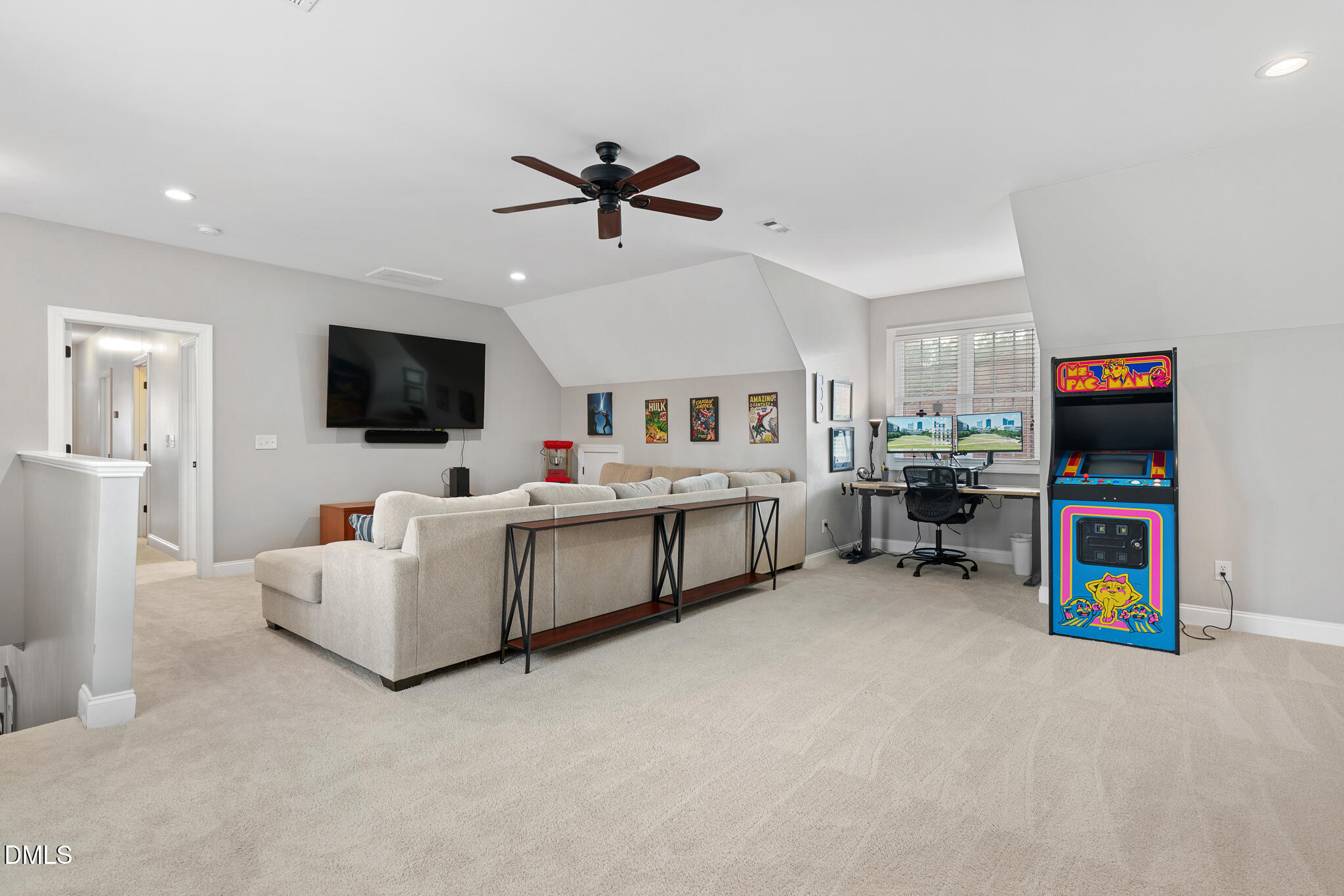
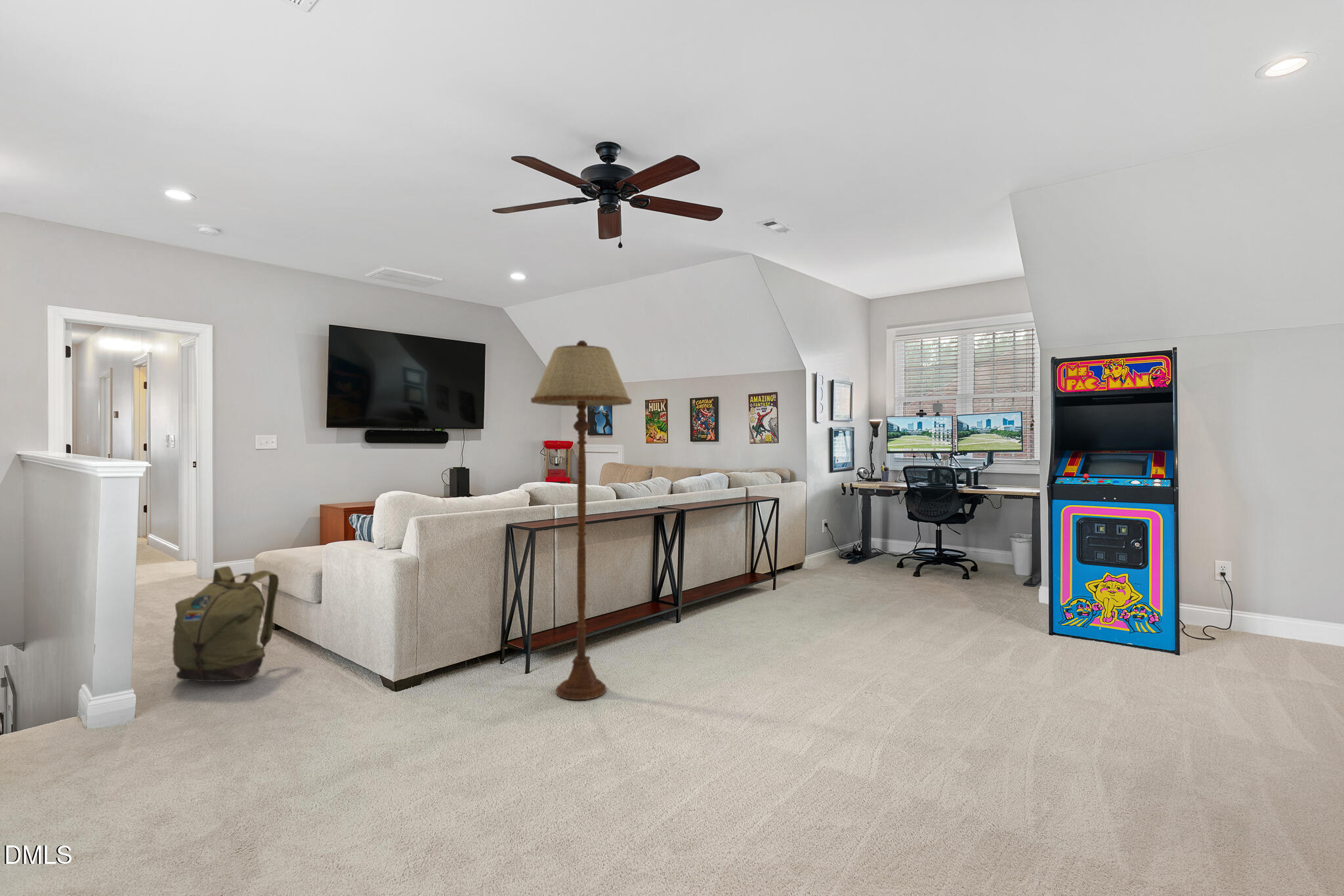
+ floor lamp [530,340,632,701]
+ backpack [172,565,280,682]
